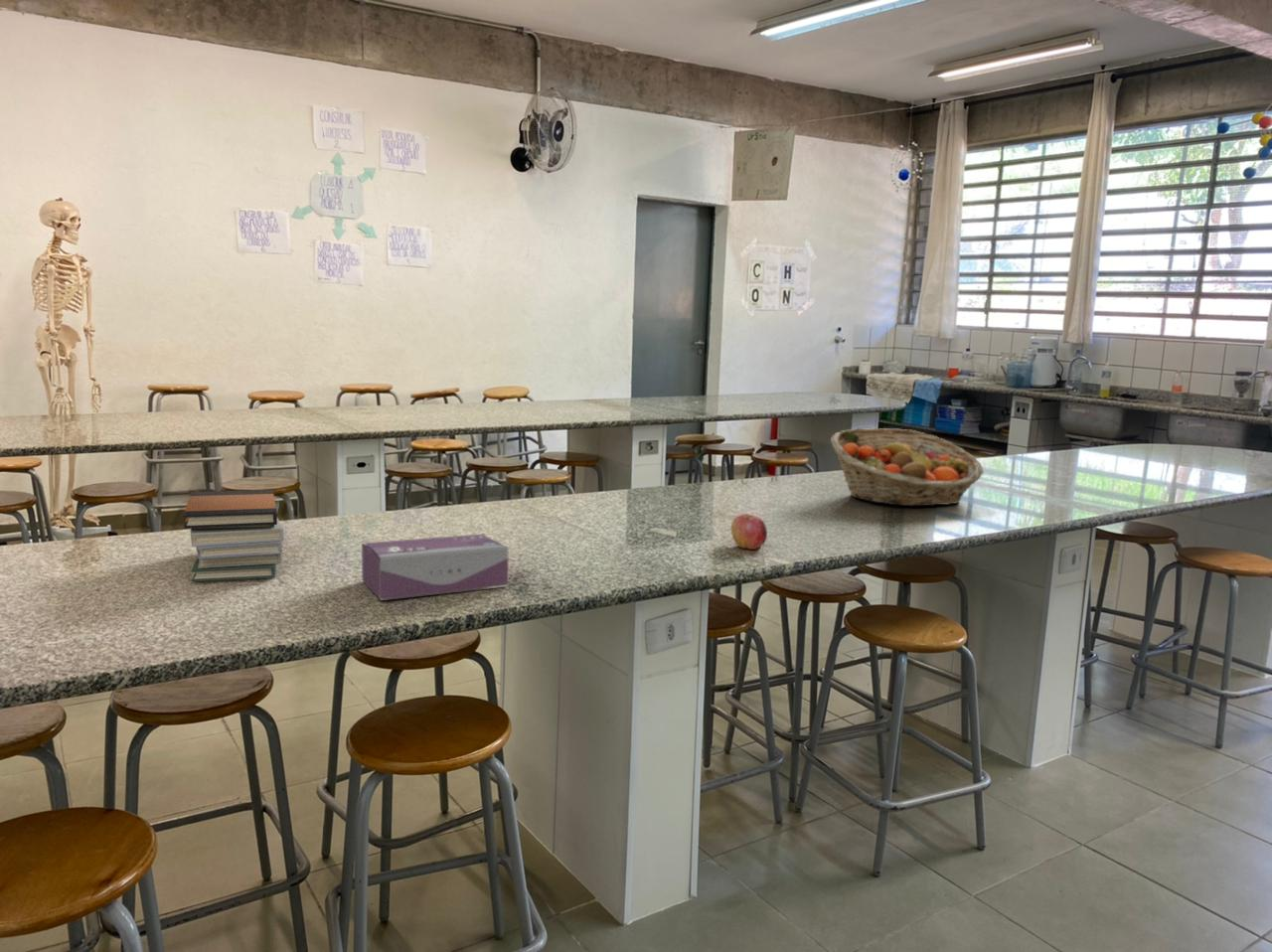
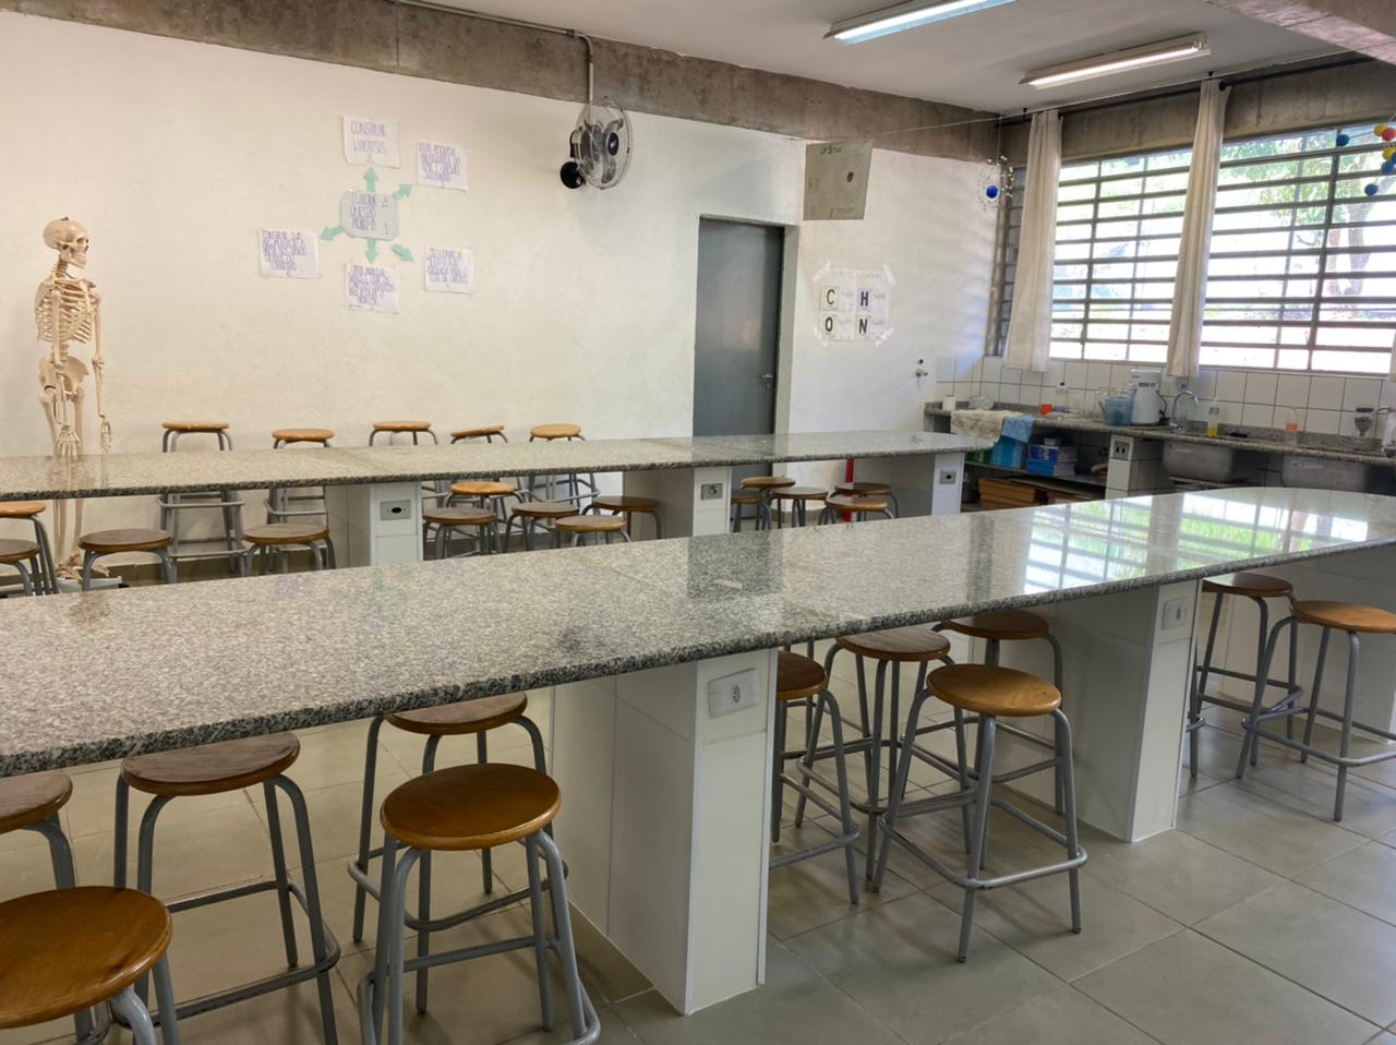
- fruit basket [830,427,985,507]
- book stack [183,489,284,582]
- apple [730,513,768,551]
- tissue box [361,533,510,601]
